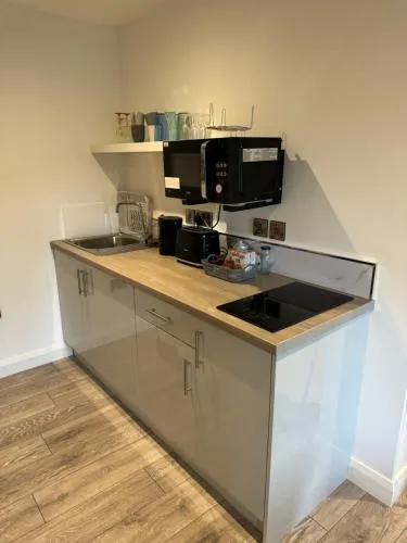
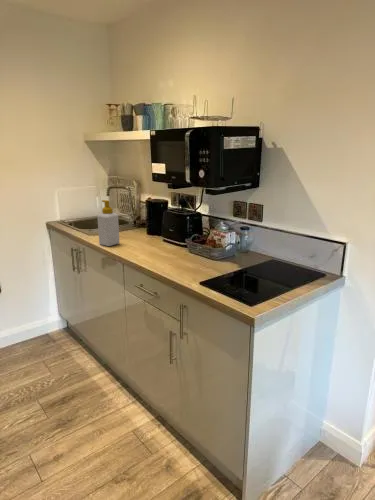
+ soap bottle [96,199,121,247]
